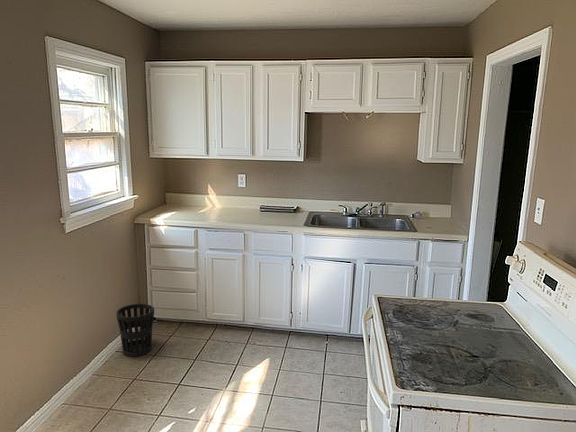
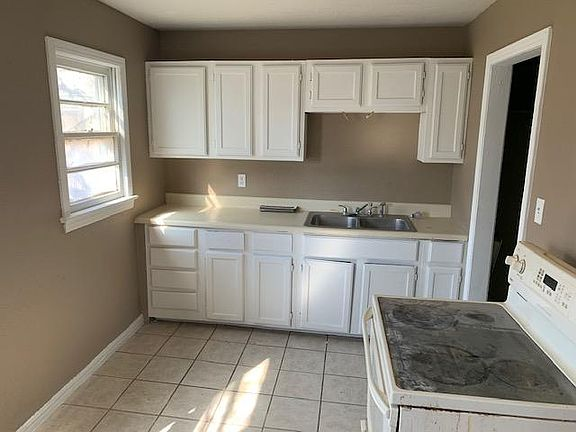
- wastebasket [116,303,155,358]
